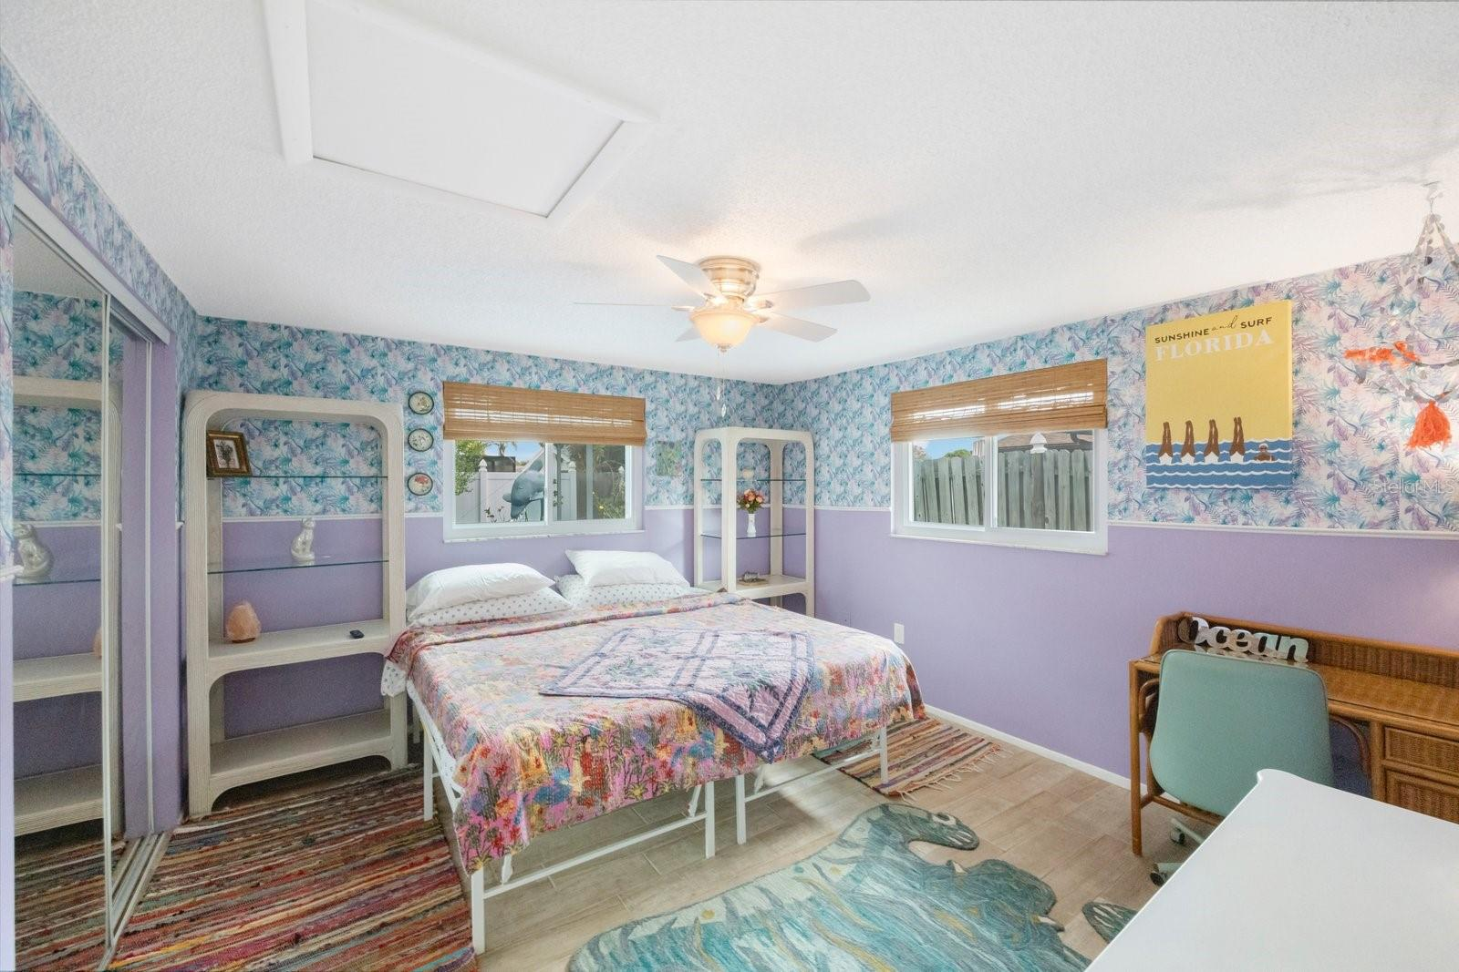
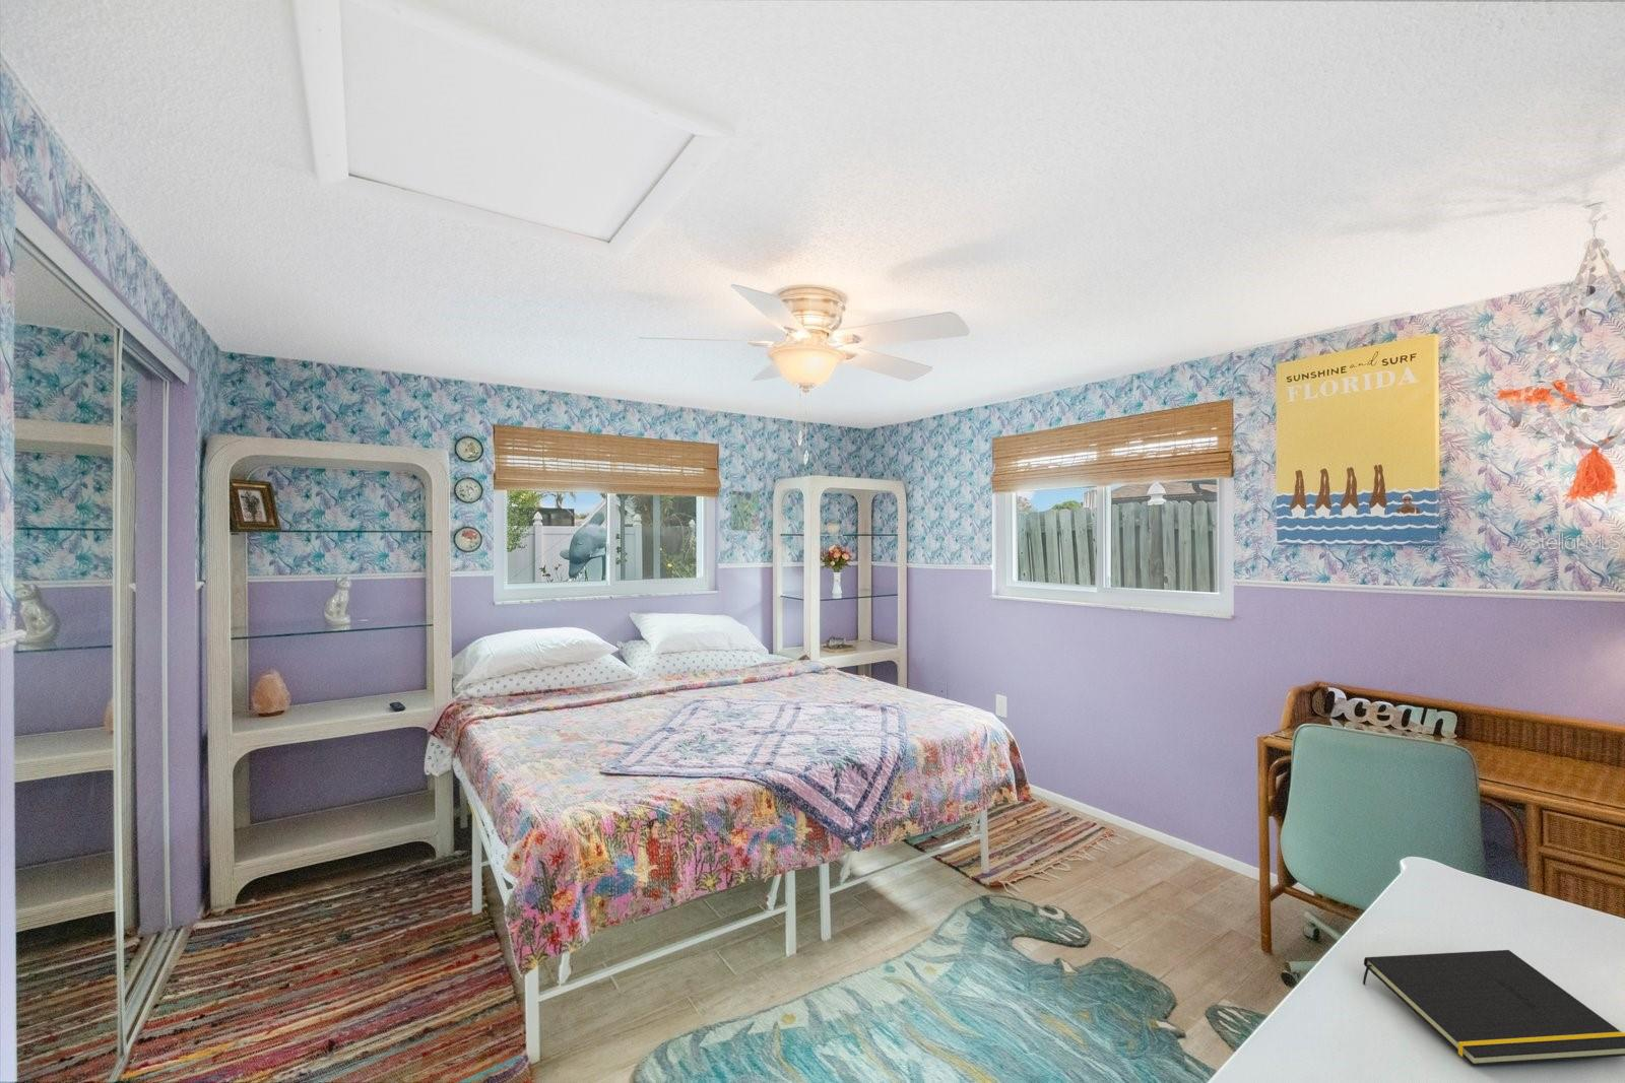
+ notepad [1361,949,1625,1067]
